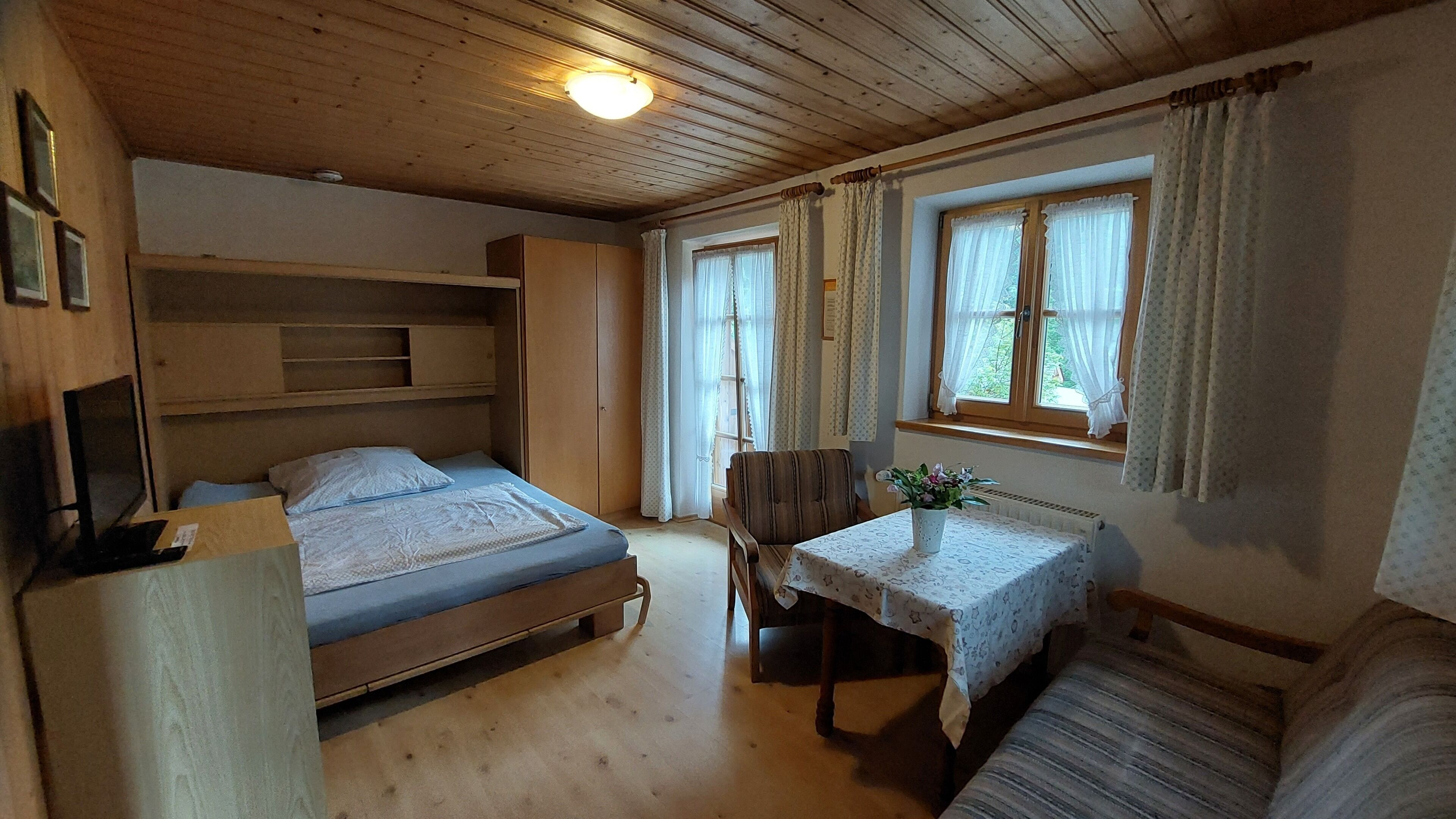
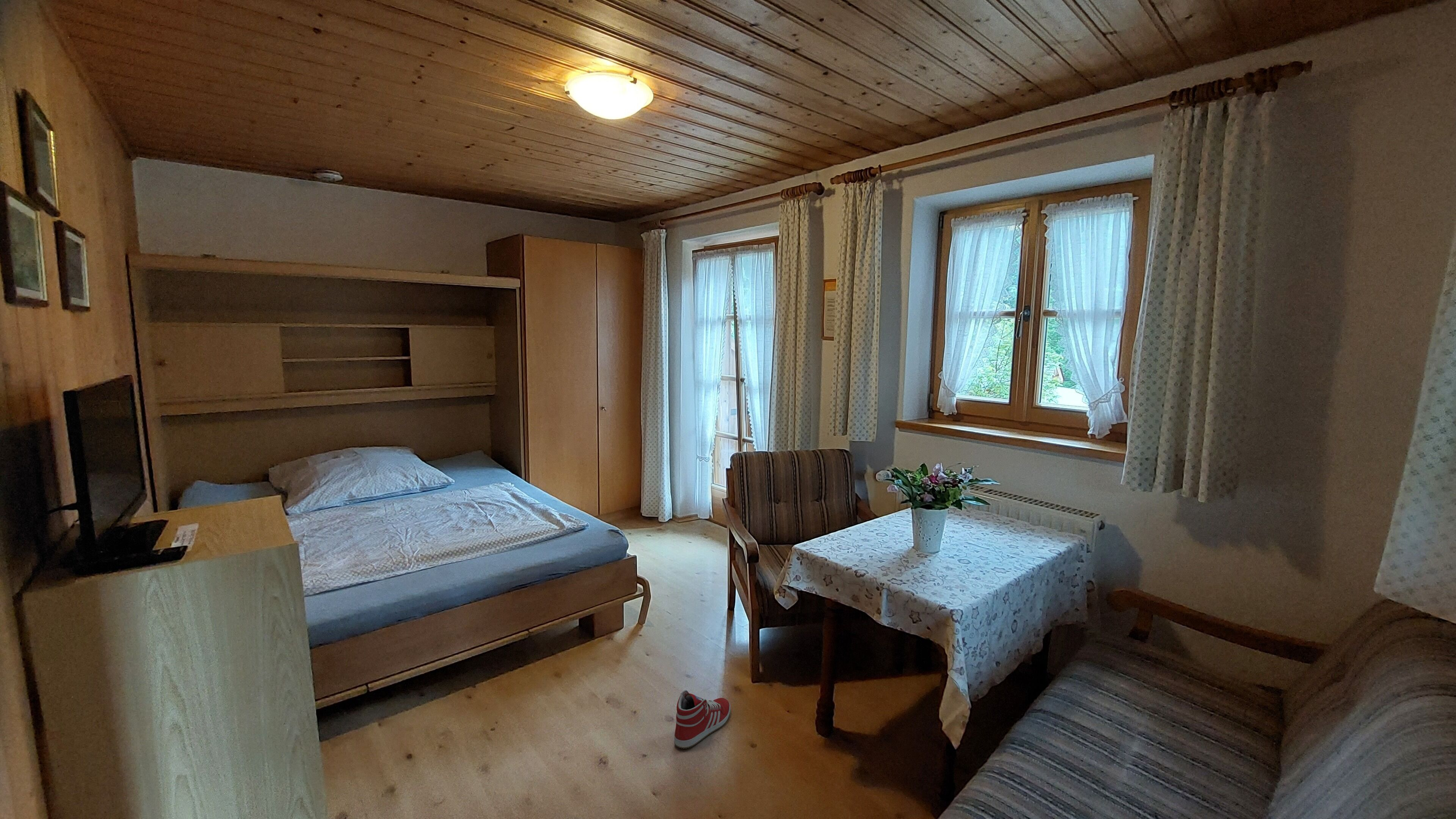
+ sneaker [674,690,731,749]
